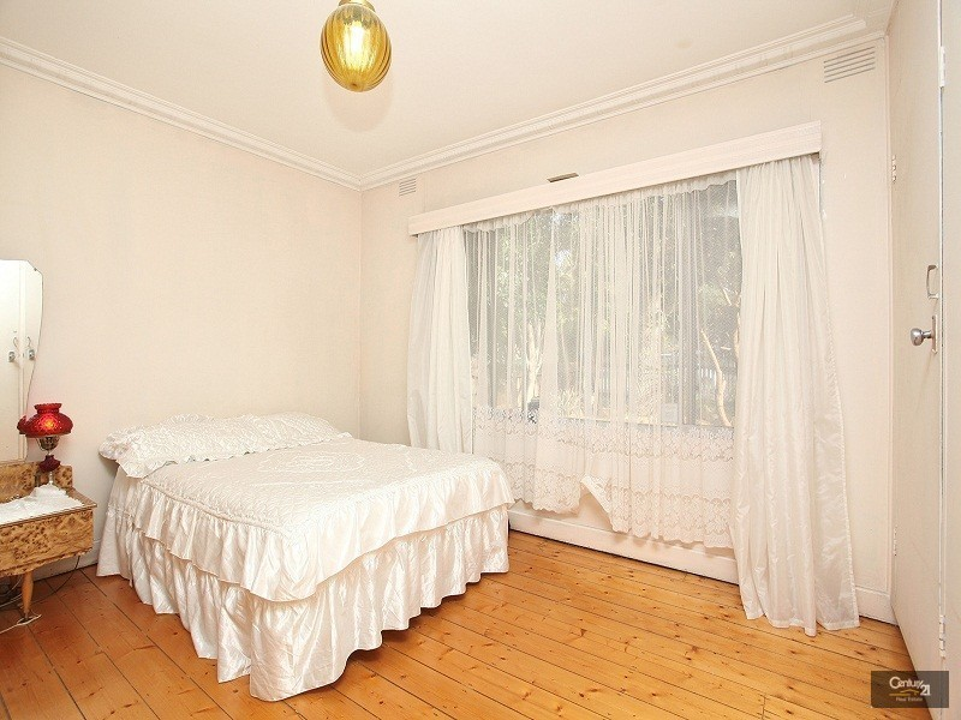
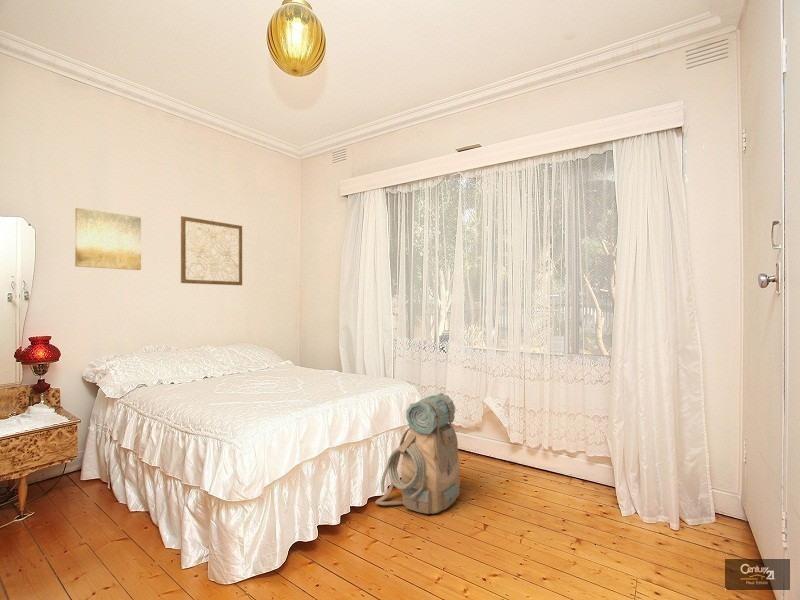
+ backpack [374,392,461,515]
+ wall art [74,207,142,271]
+ wall art [180,215,243,286]
